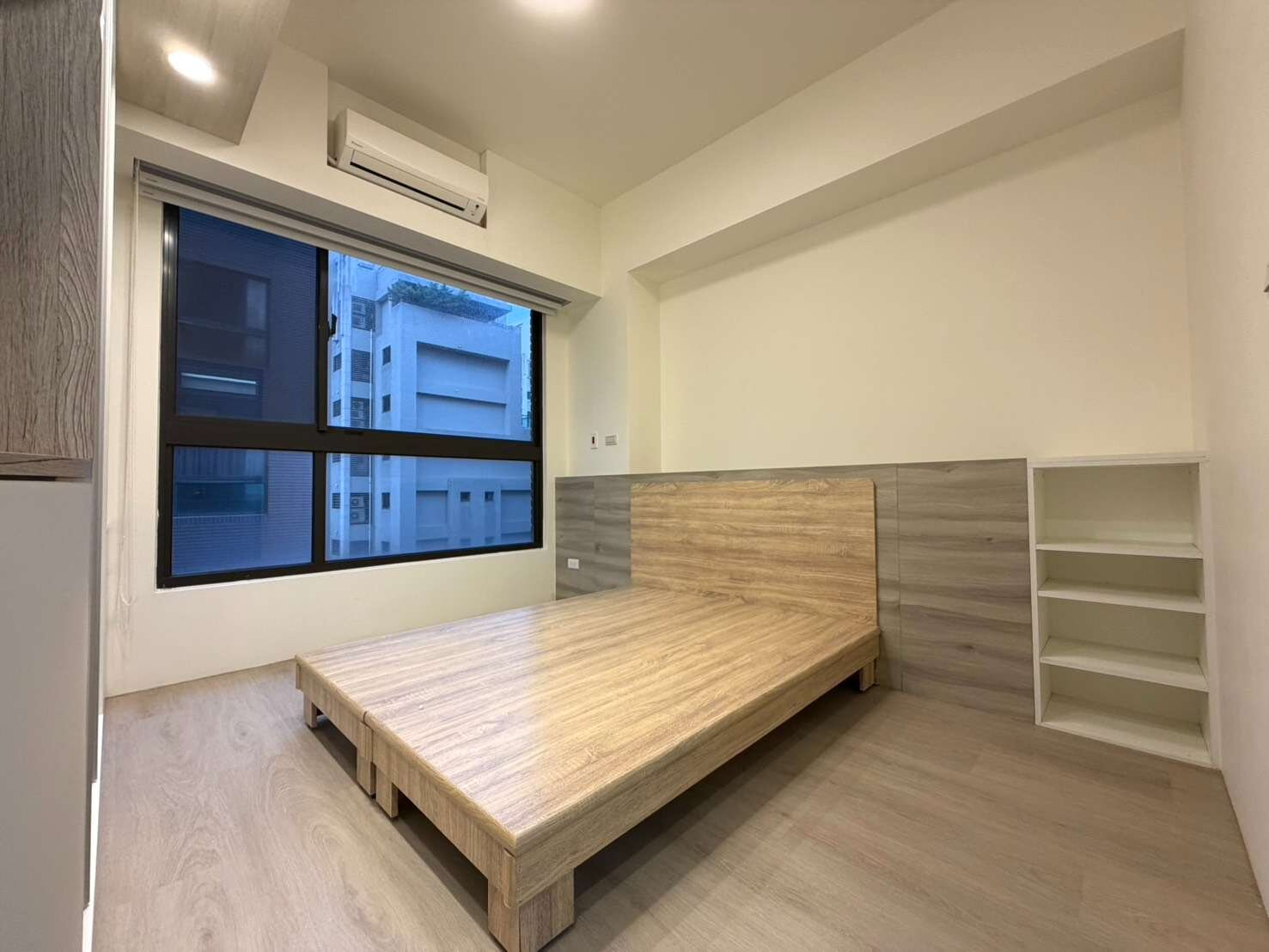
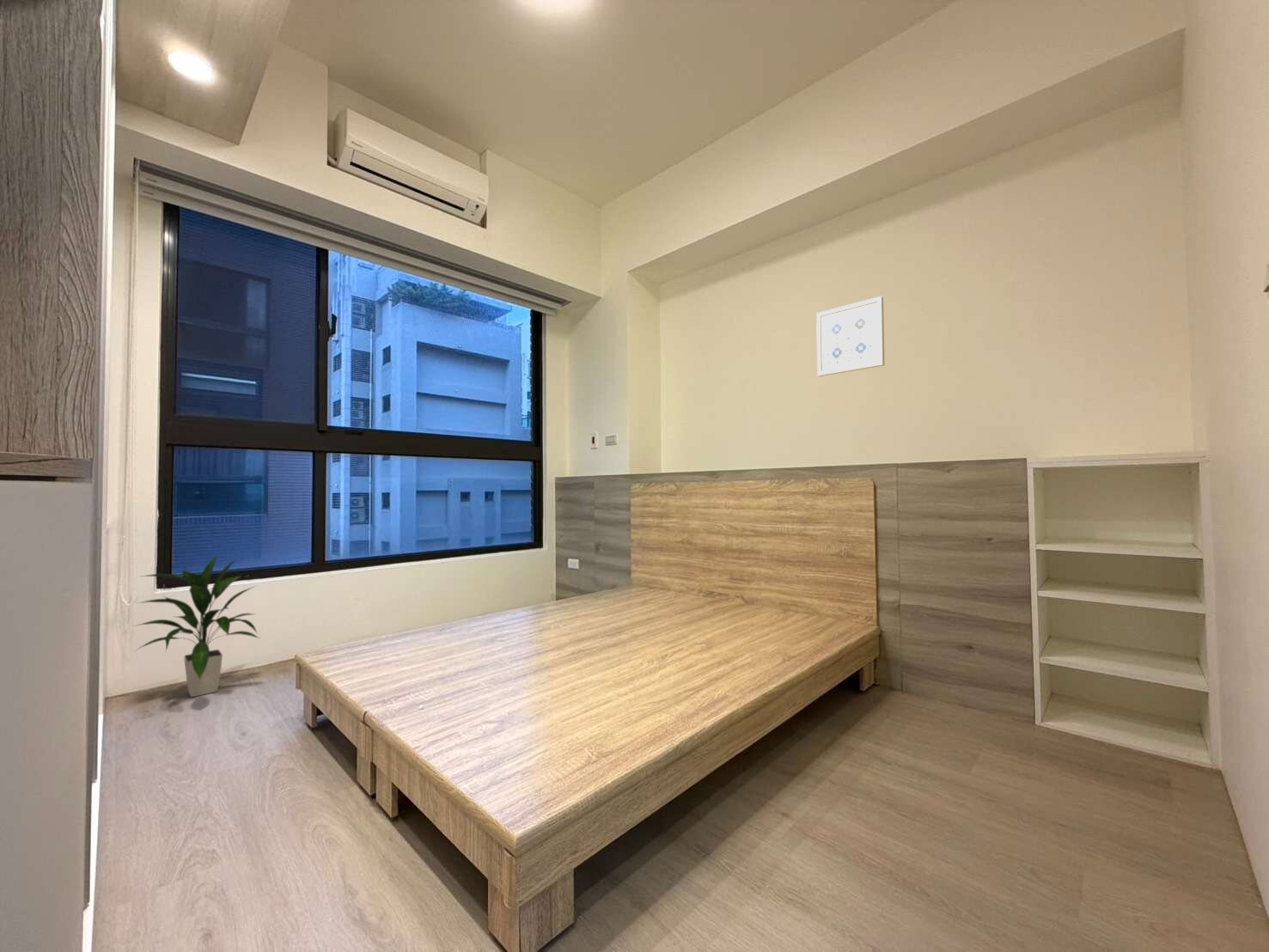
+ indoor plant [133,552,260,698]
+ wall art [815,296,886,377]
